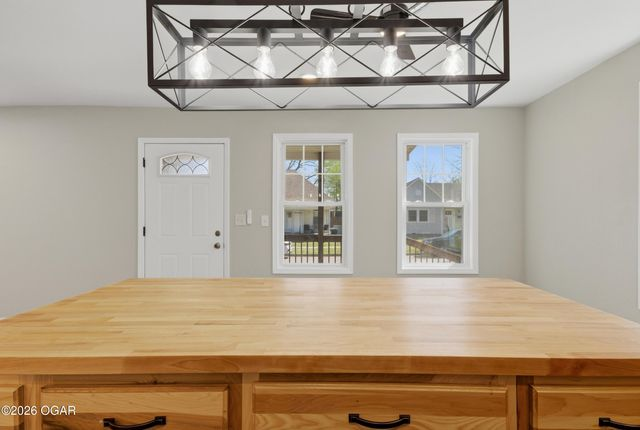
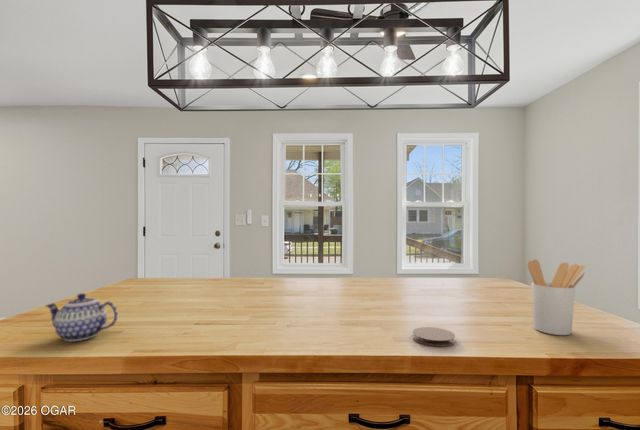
+ teapot [44,292,119,343]
+ coaster [412,326,456,348]
+ utensil holder [527,259,586,336]
